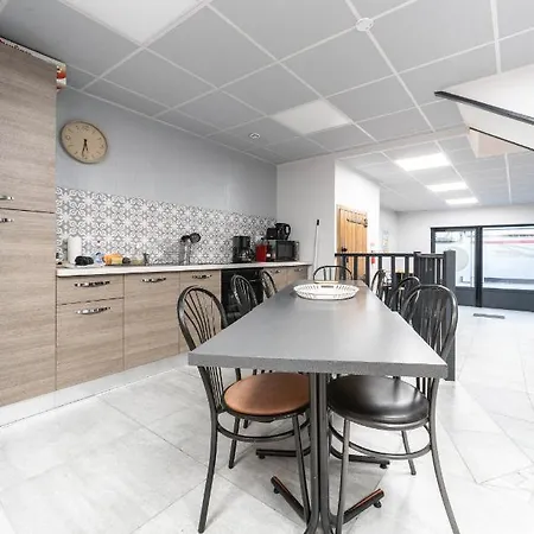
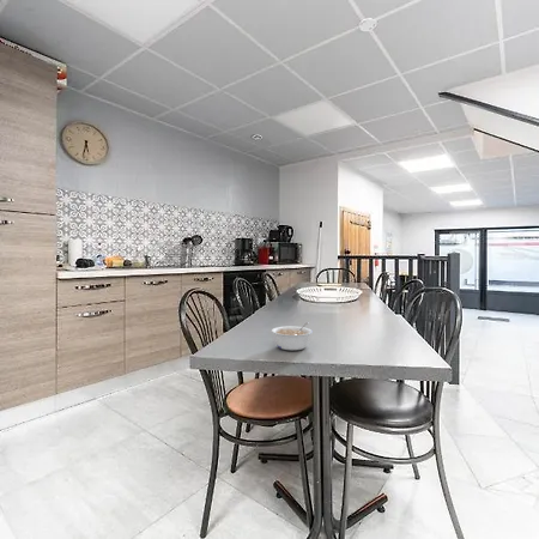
+ legume [271,321,314,351]
